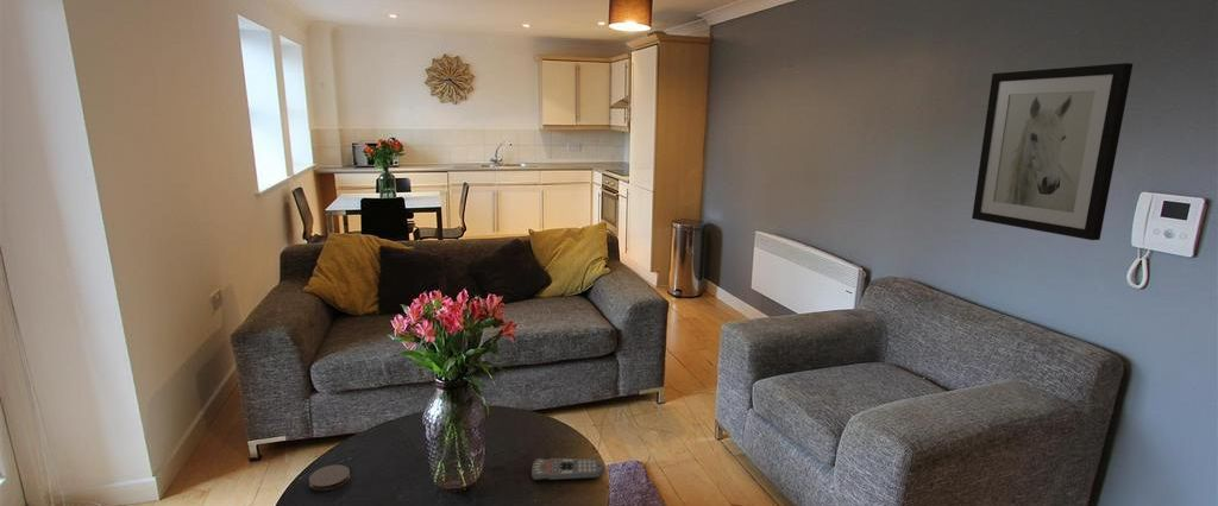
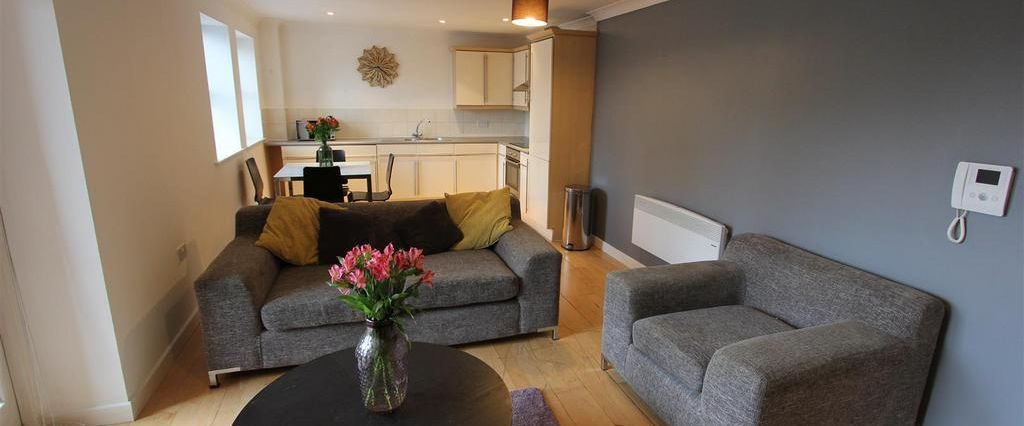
- coaster [308,463,351,492]
- remote control [530,457,605,482]
- wall art [971,62,1134,241]
